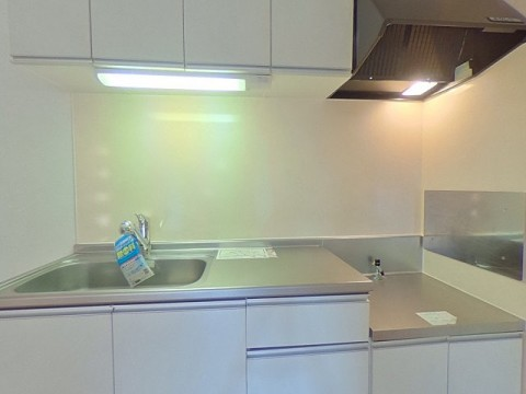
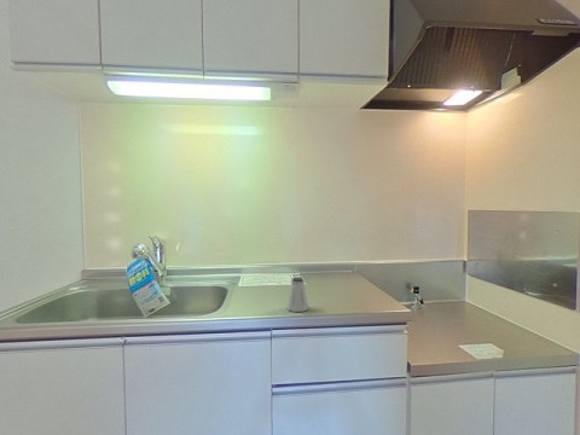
+ saltshaker [286,277,309,313]
